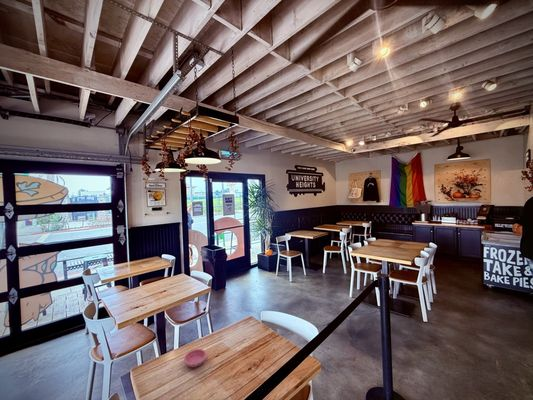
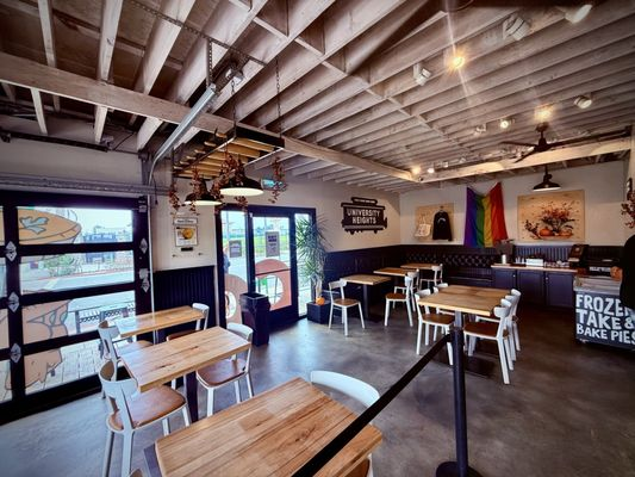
- saucer [183,348,208,368]
